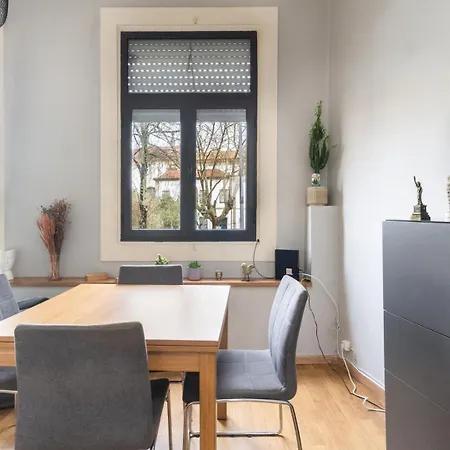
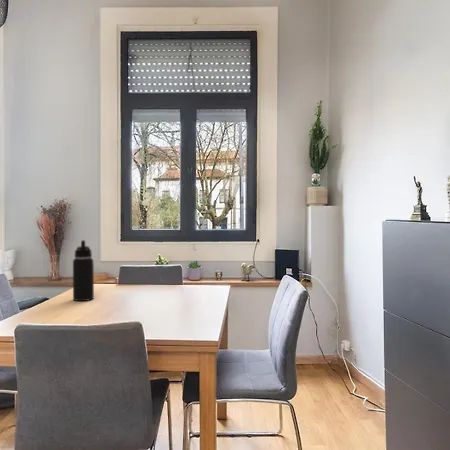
+ water bottle [72,239,95,302]
